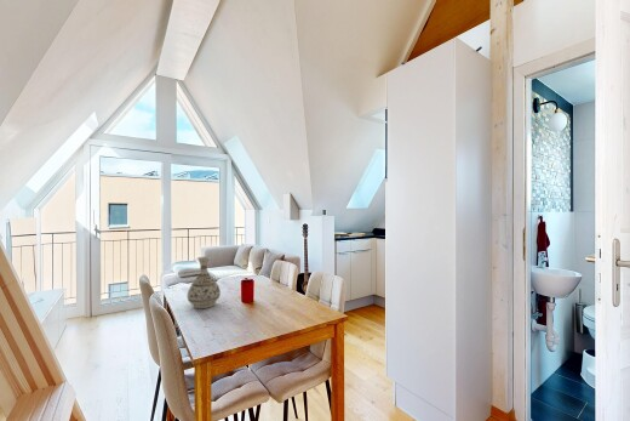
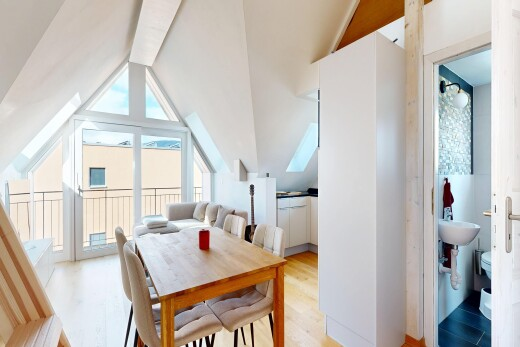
- vase [187,256,222,309]
